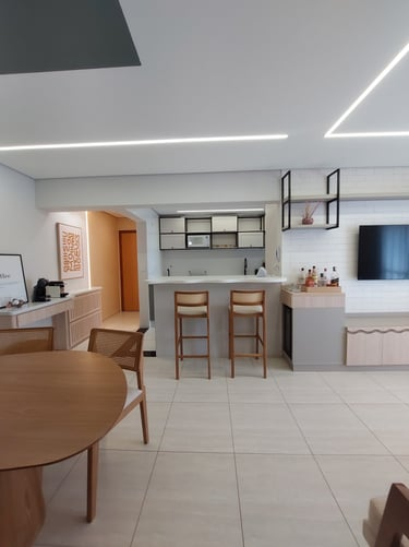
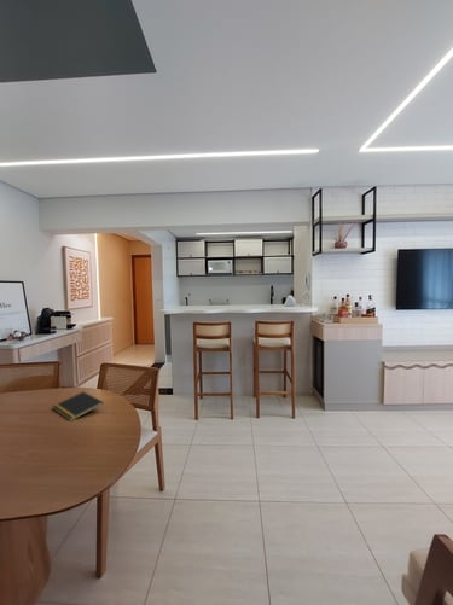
+ notepad [51,391,105,421]
